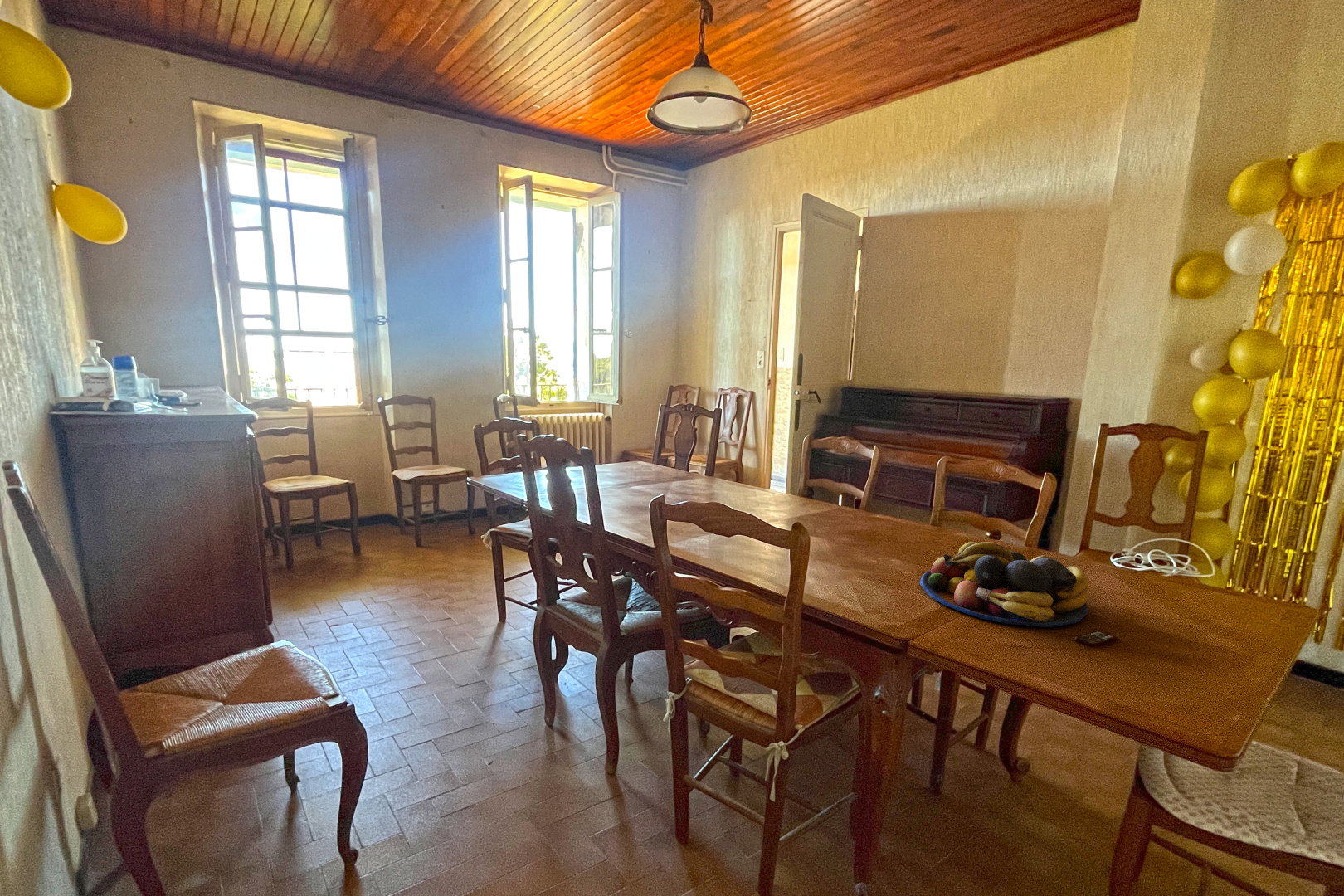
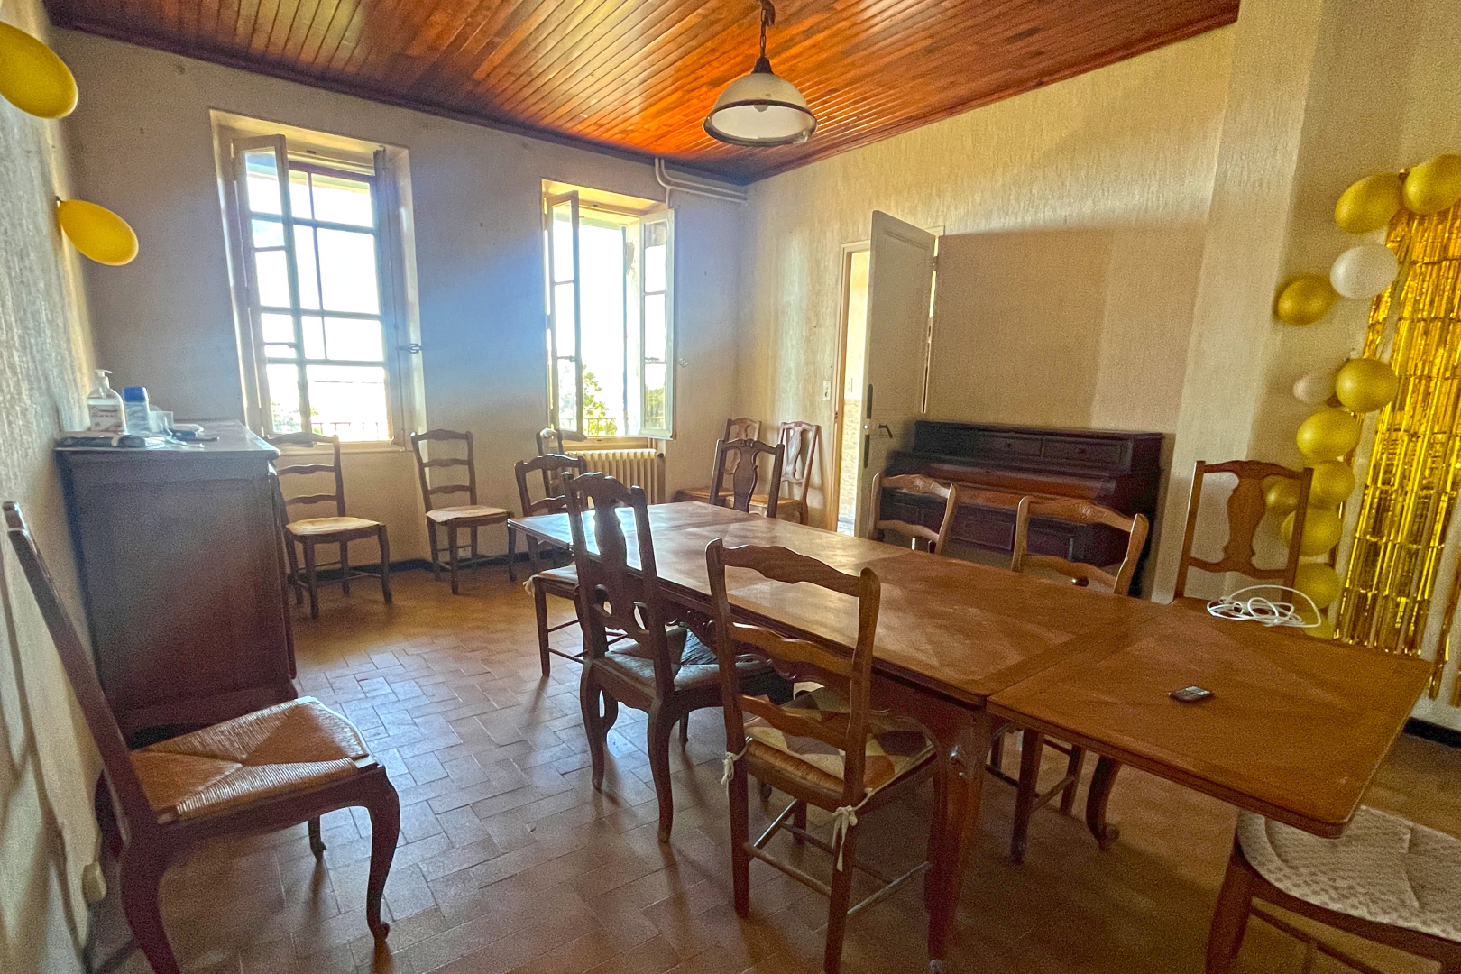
- fruit bowl [919,541,1090,628]
